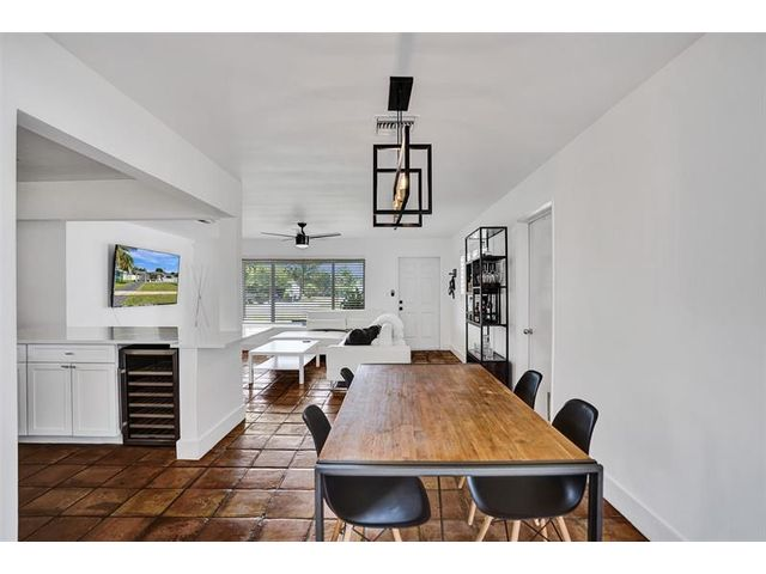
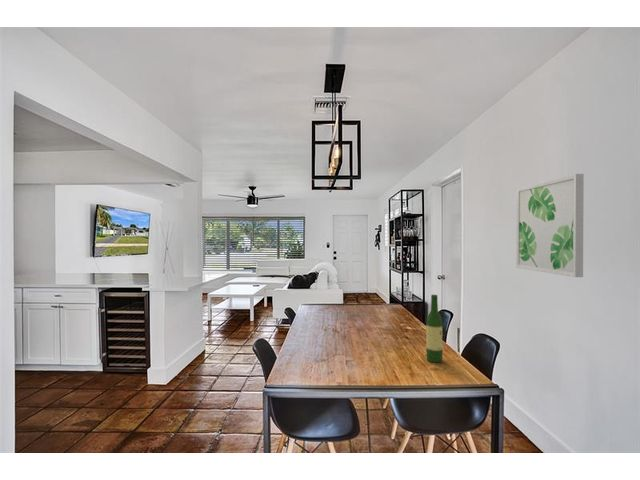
+ wall art [515,173,585,278]
+ wine bottle [425,294,444,364]
